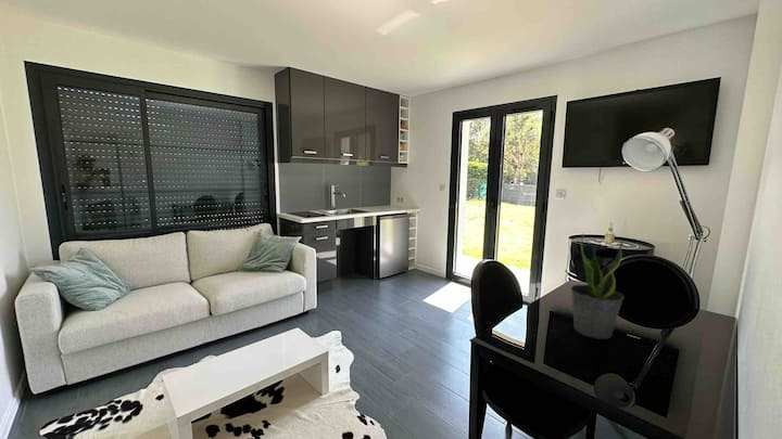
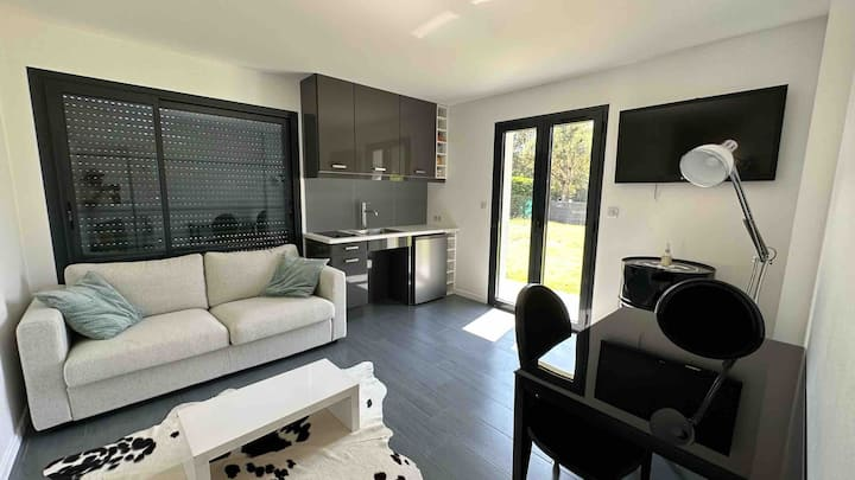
- potted plant [569,232,626,340]
